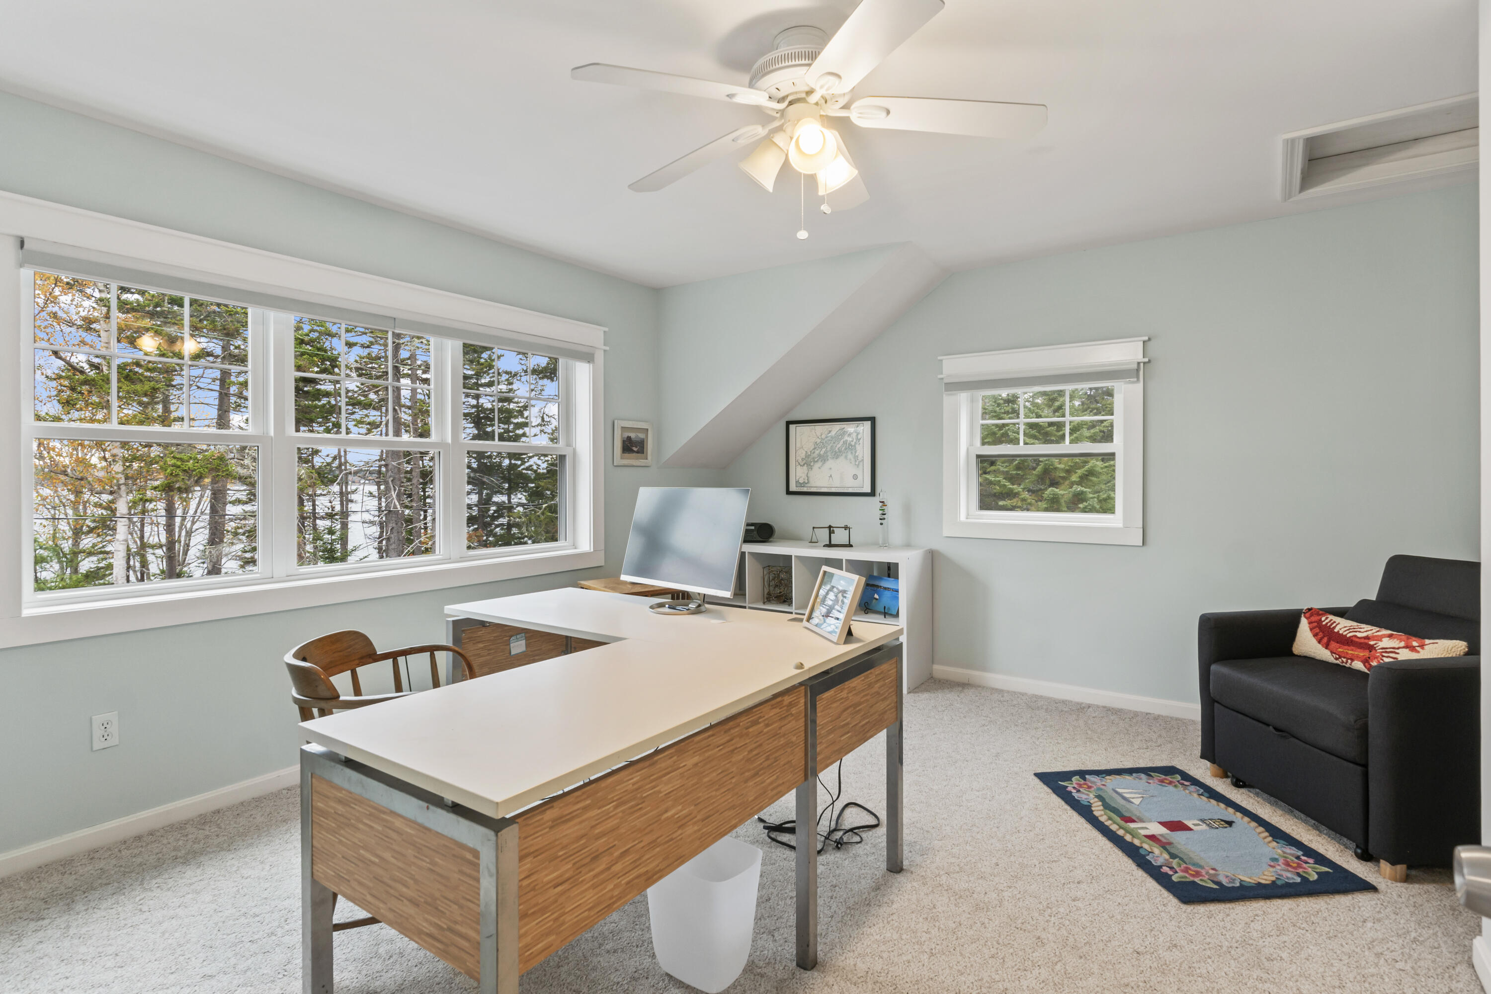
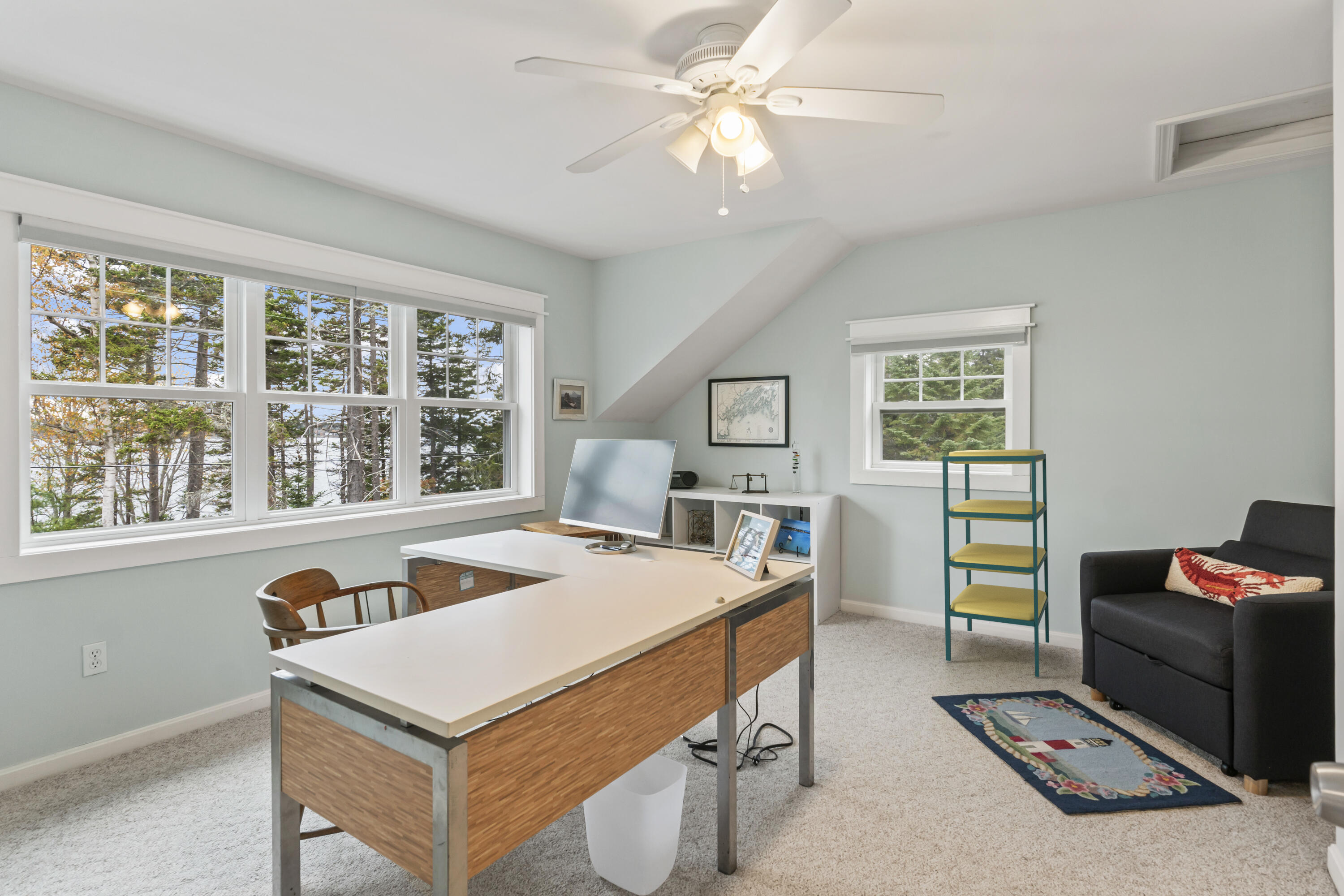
+ shelving unit [942,449,1050,677]
